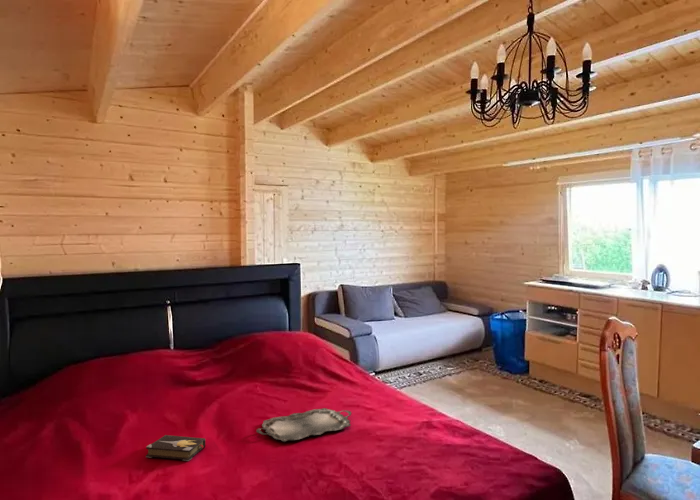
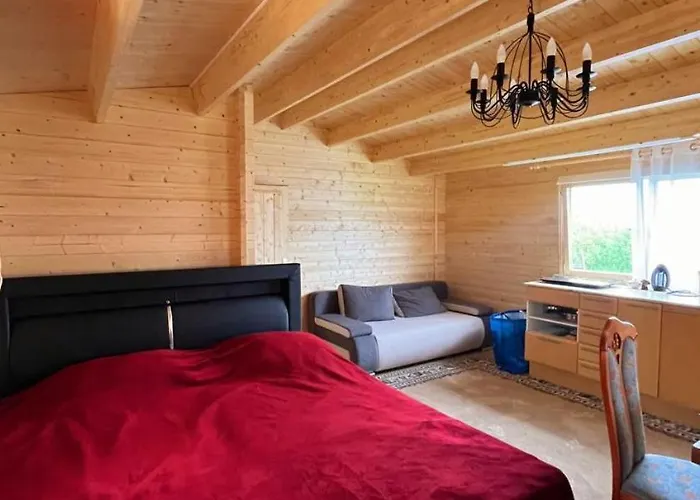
- hardback book [145,434,206,462]
- serving tray [255,407,353,443]
